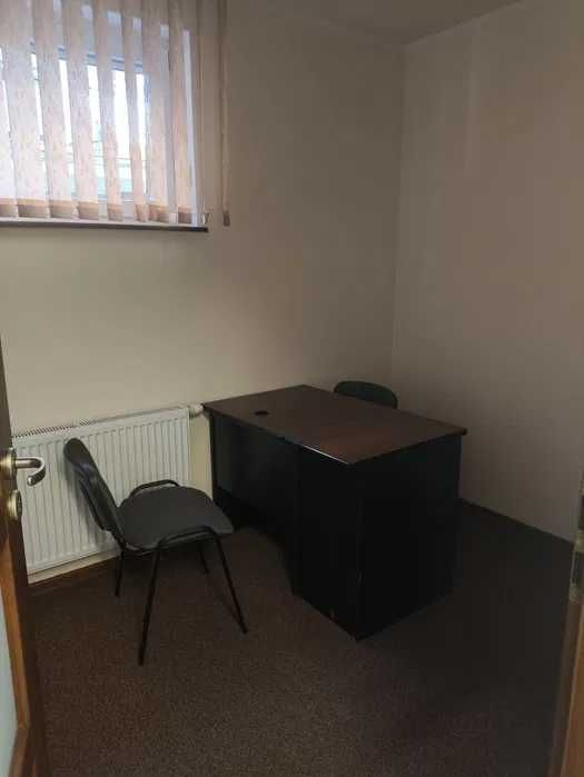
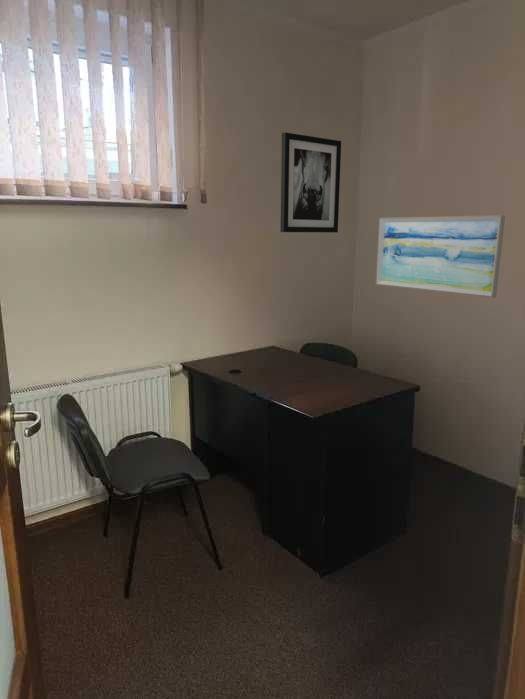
+ wall art [279,131,342,233]
+ wall art [375,214,506,299]
